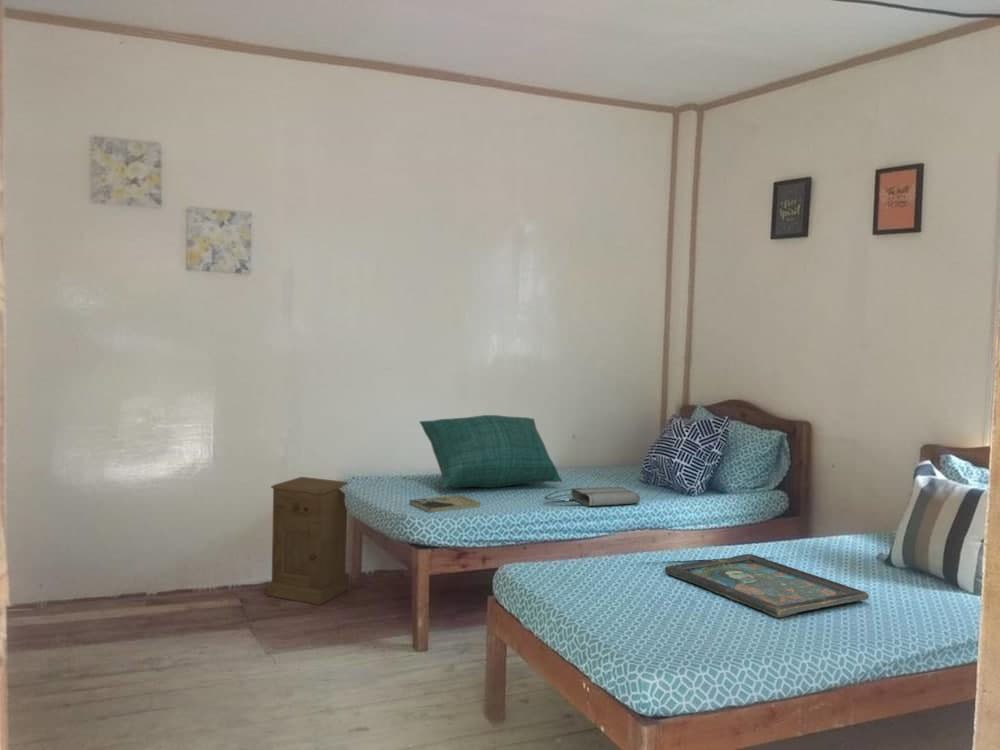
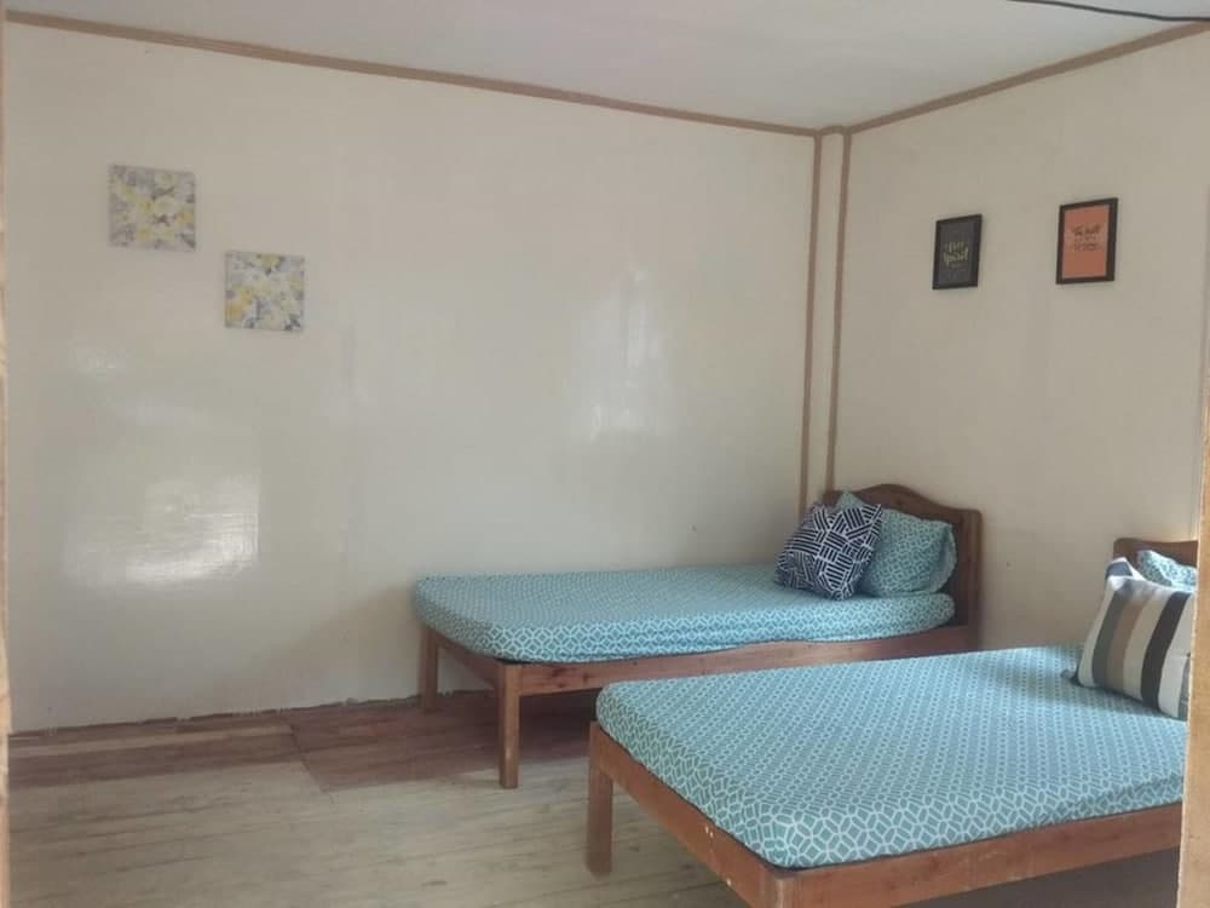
- cushion [419,414,563,489]
- nightstand [266,476,350,606]
- book [409,494,482,514]
- decorative tray [664,553,870,619]
- tote bag [543,486,641,507]
